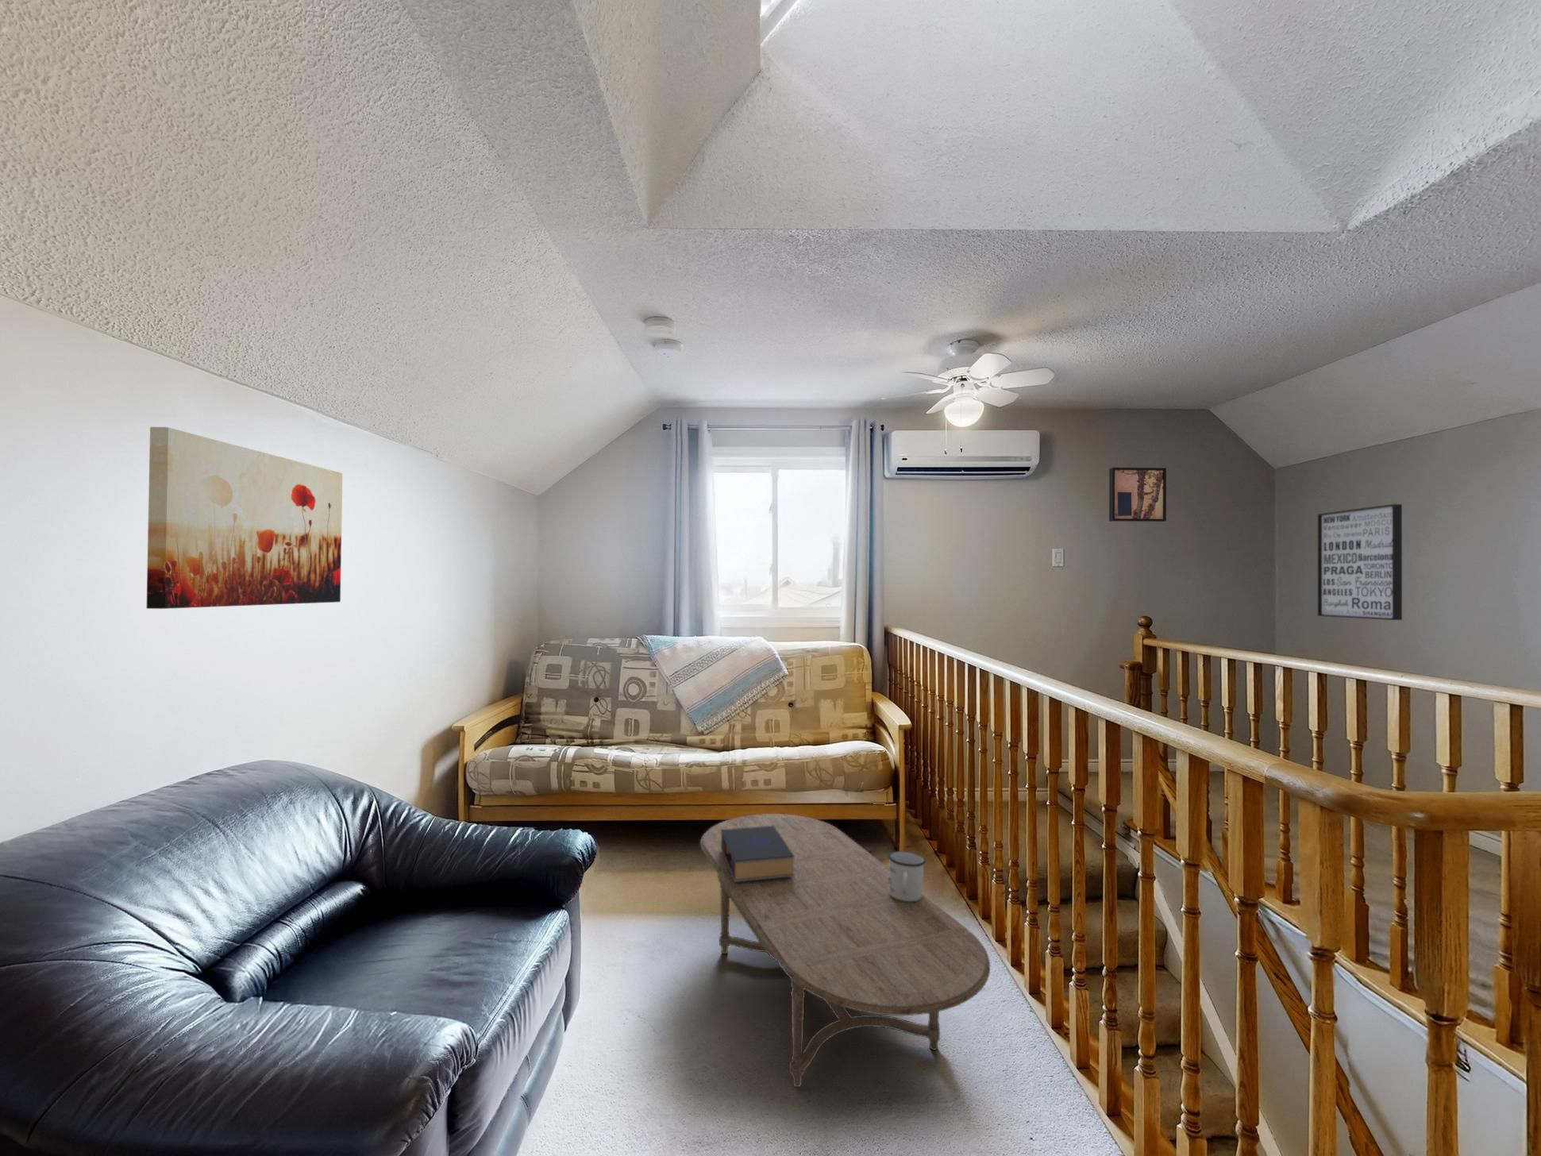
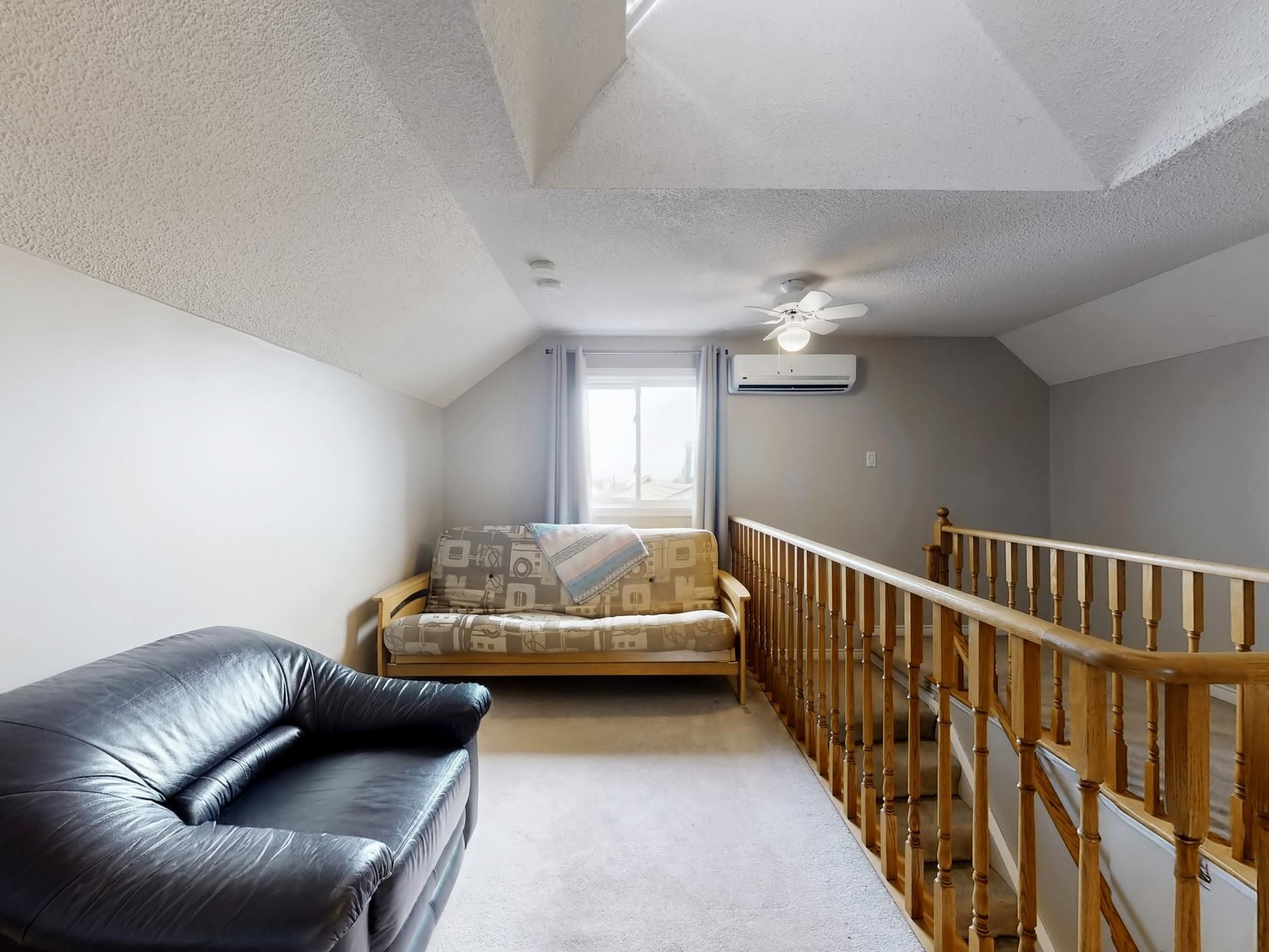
- wall art [146,426,342,610]
- wall art [1109,466,1167,522]
- coffee table [699,814,991,1088]
- wall art [1318,504,1403,620]
- book [721,826,794,882]
- mug [888,850,927,901]
